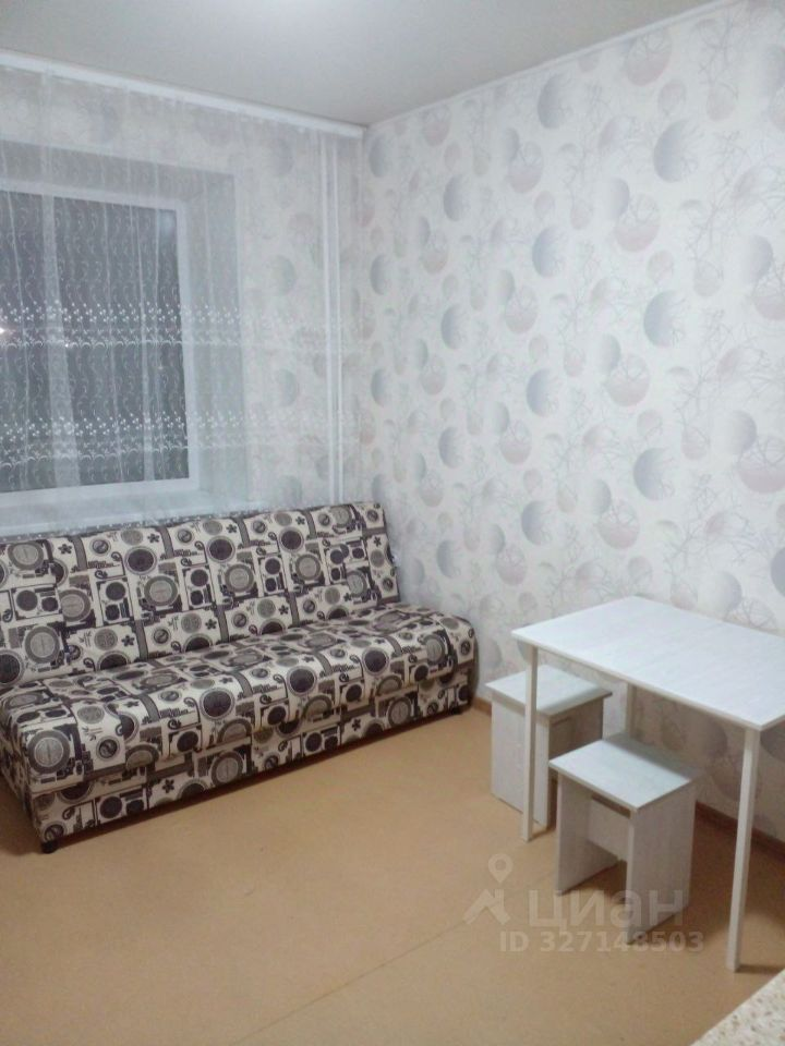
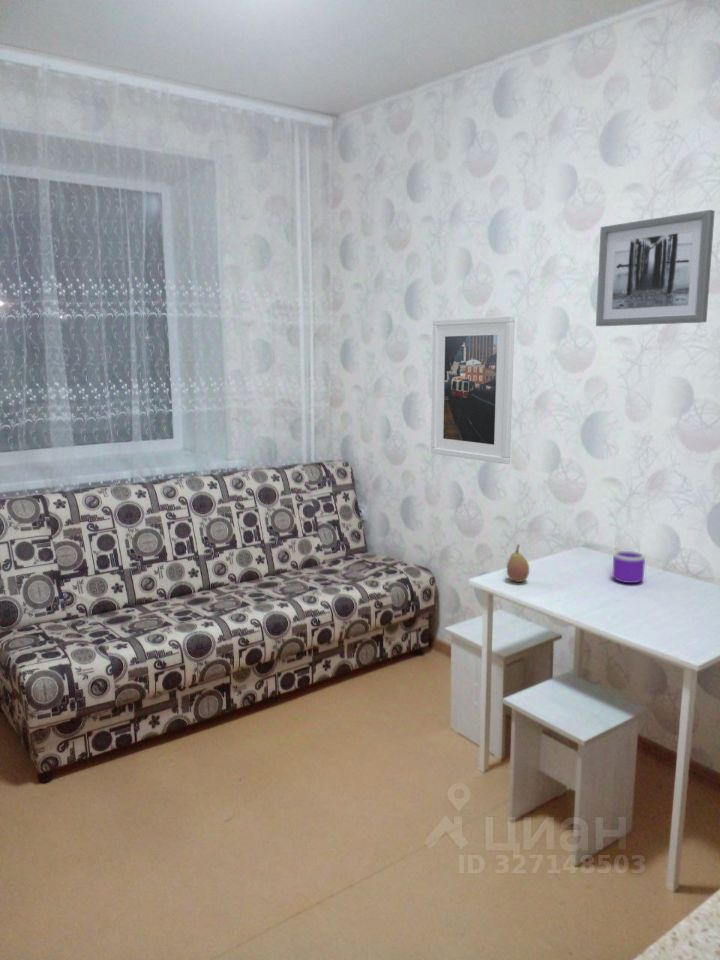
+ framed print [430,315,516,465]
+ mug [611,550,646,584]
+ fruit [506,543,530,583]
+ wall art [595,209,716,327]
